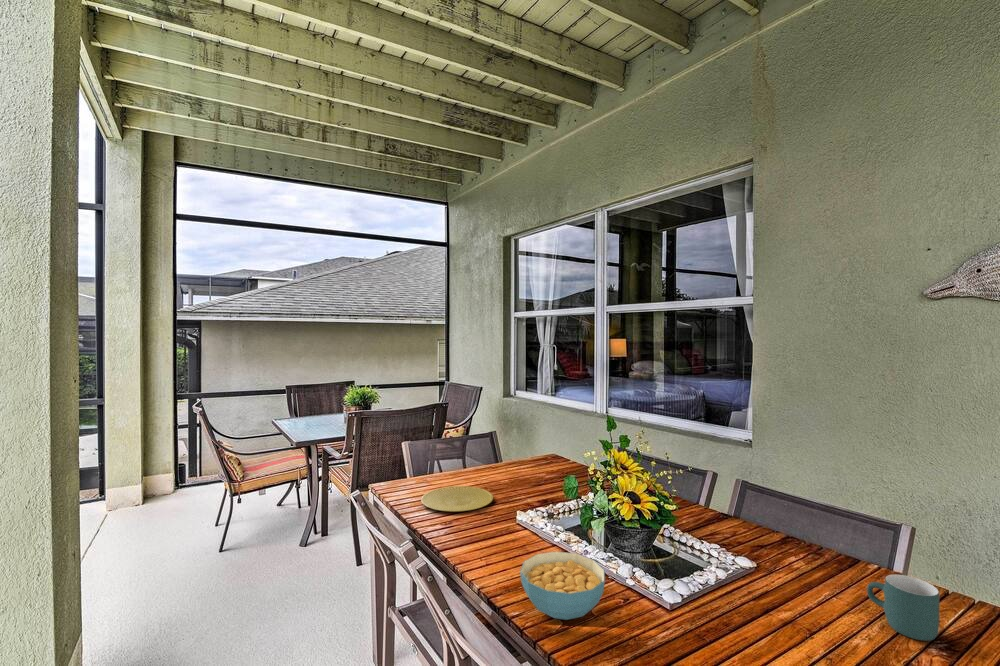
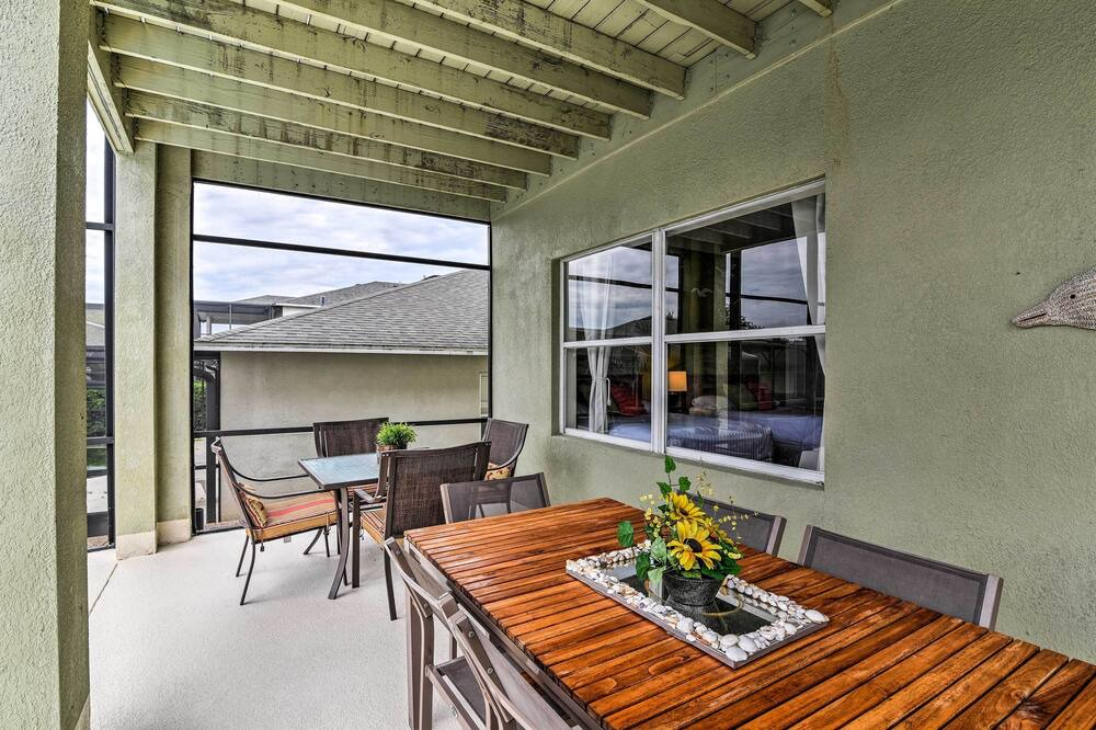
- mug [866,574,940,642]
- cereal bowl [519,551,606,621]
- plate [420,485,494,512]
